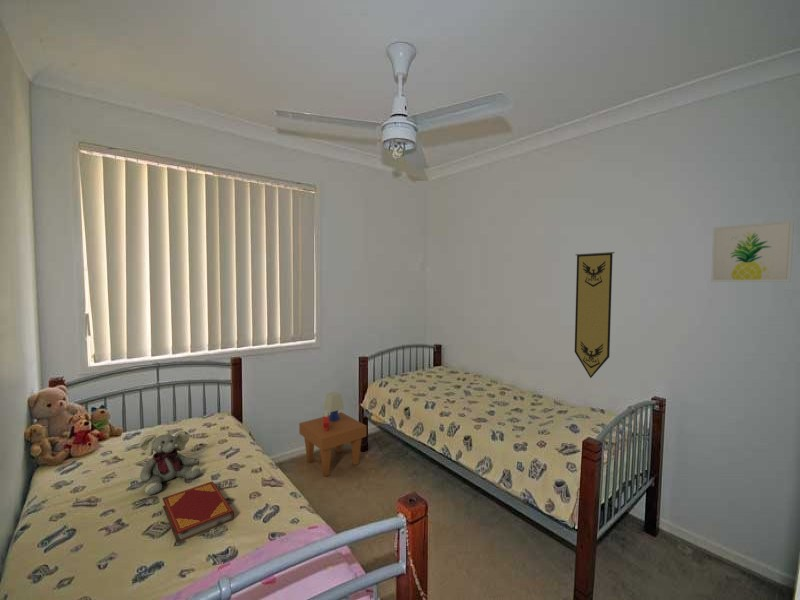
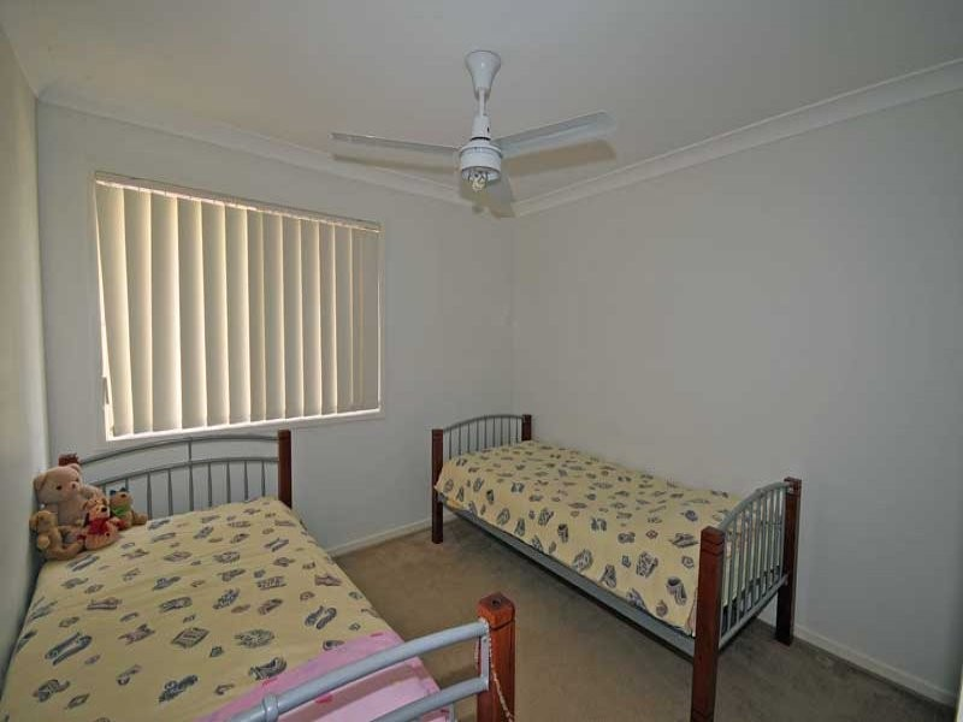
- plush elephant [138,430,201,496]
- side table [298,391,368,477]
- pennant [574,251,615,379]
- wall art [710,219,795,283]
- hardback book [161,480,235,544]
